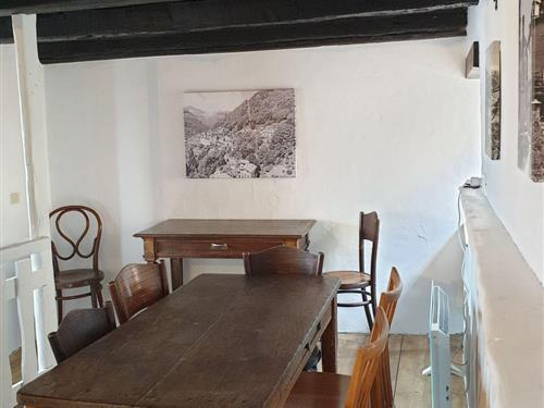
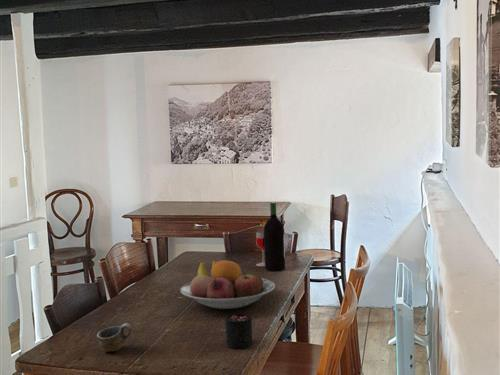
+ fruit bowl [179,259,276,310]
+ cup [96,322,133,353]
+ candle [223,302,254,349]
+ wine bottle [255,201,286,271]
